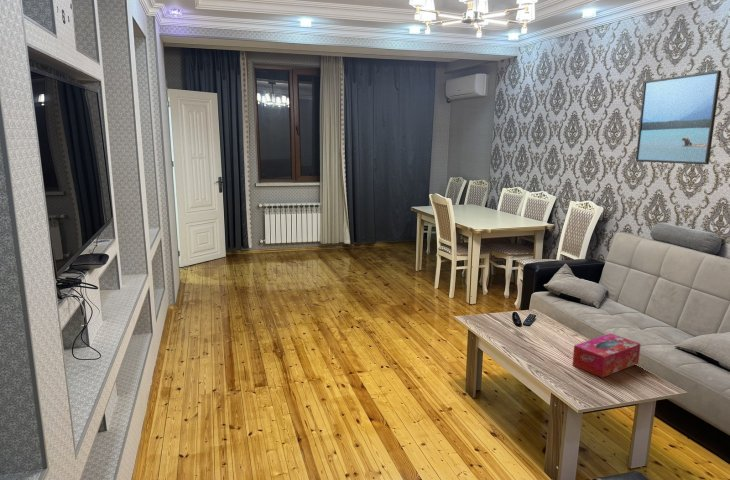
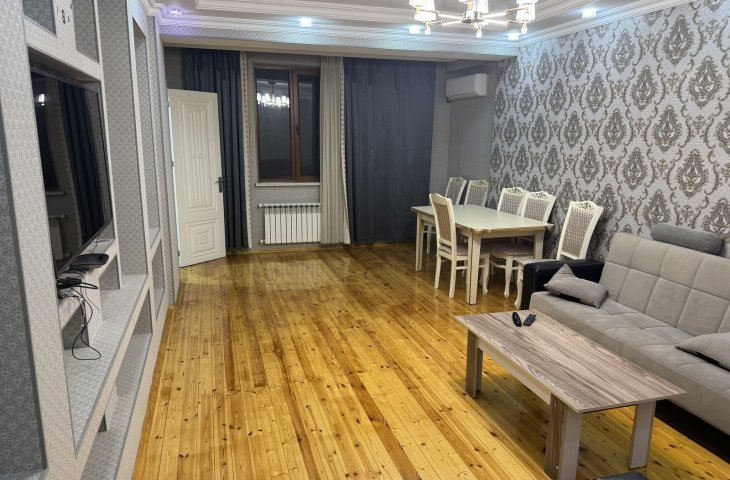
- tissue box [572,332,641,379]
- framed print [635,70,722,165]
